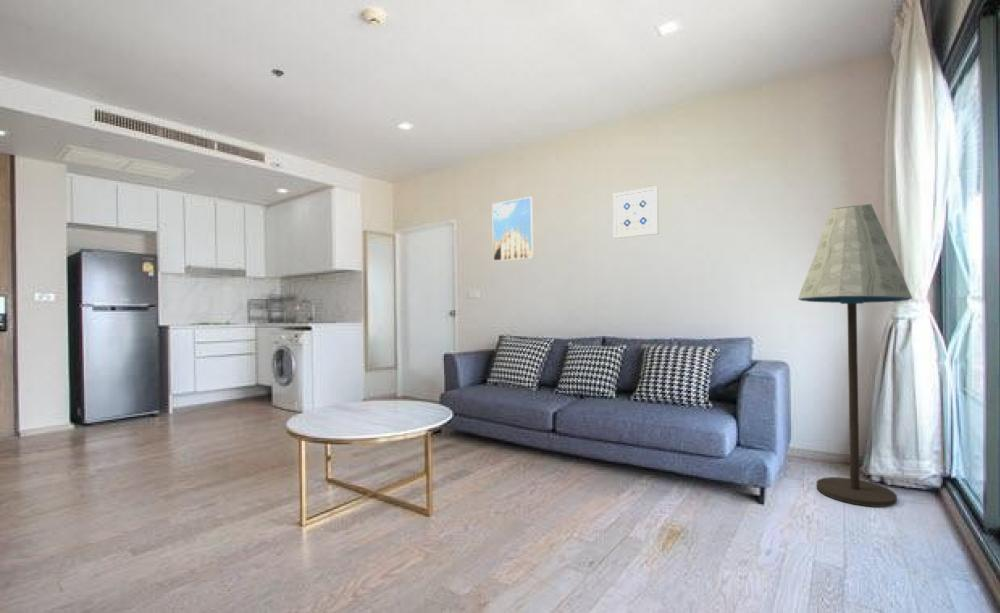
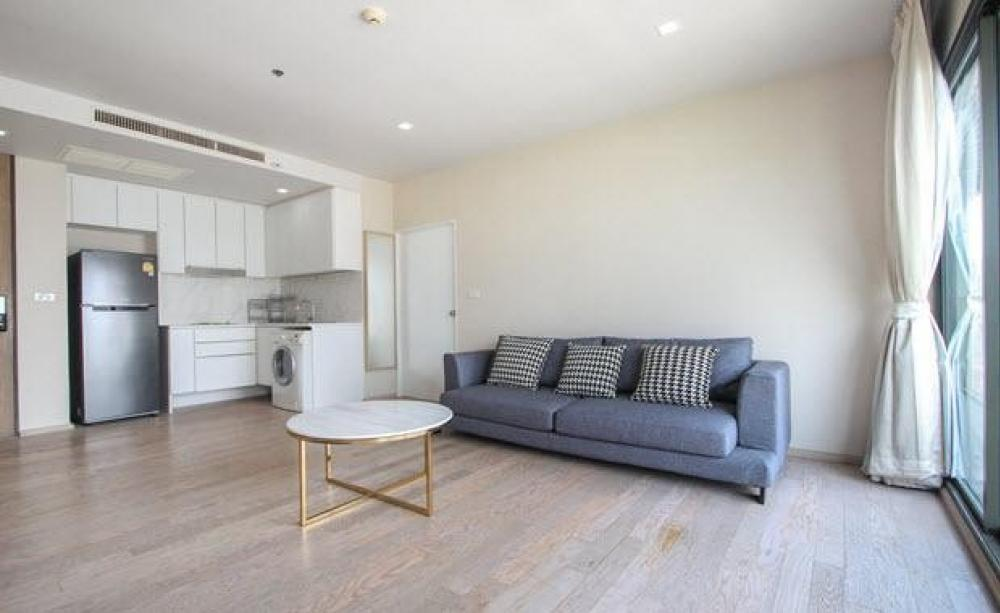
- floor lamp [797,203,913,508]
- wall art [612,185,660,239]
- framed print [491,196,535,262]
